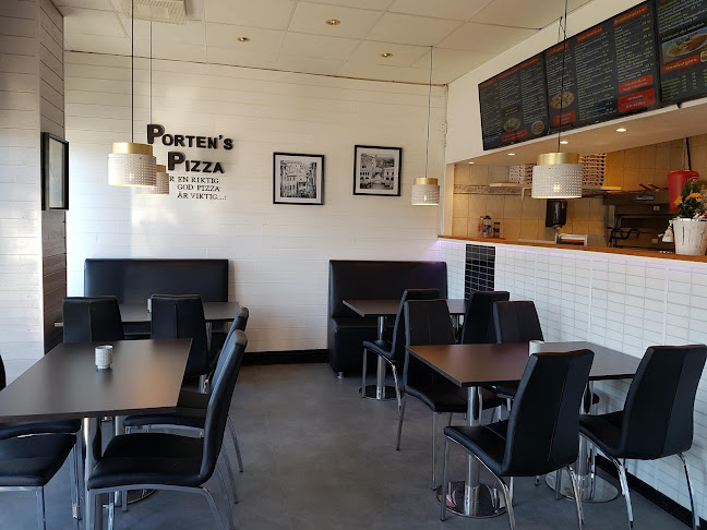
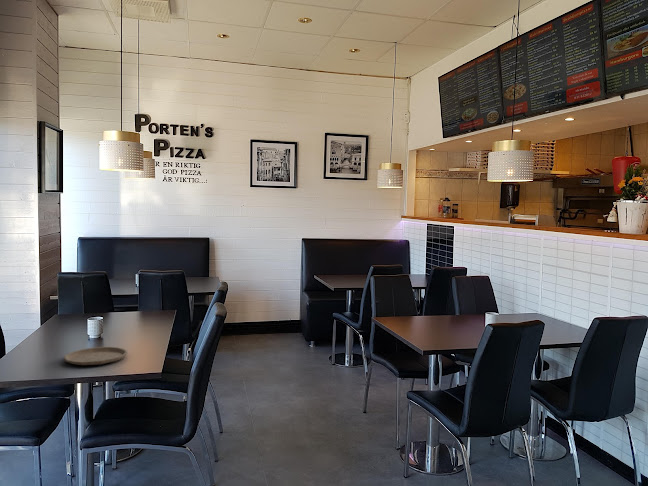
+ plate [63,346,129,366]
